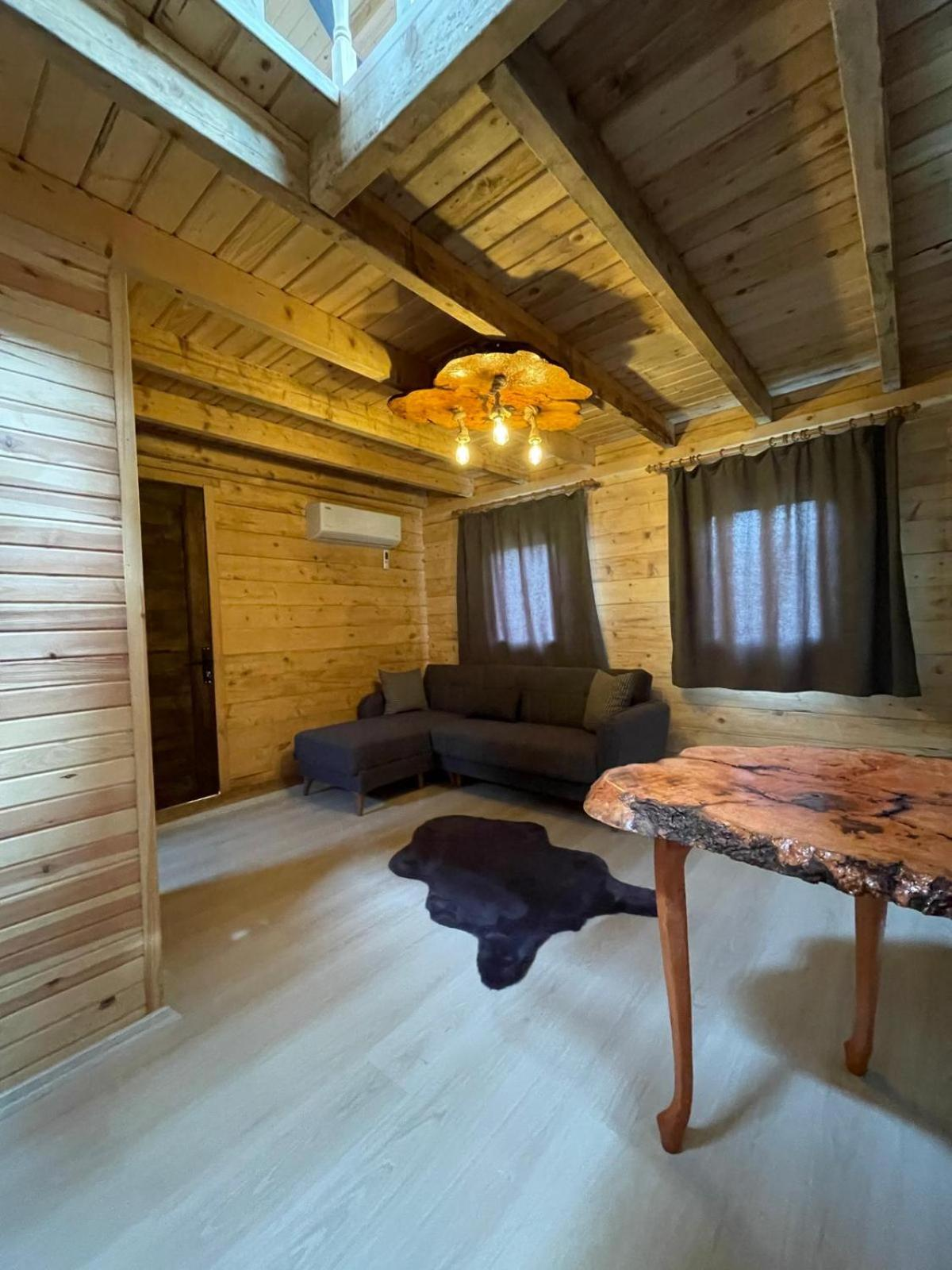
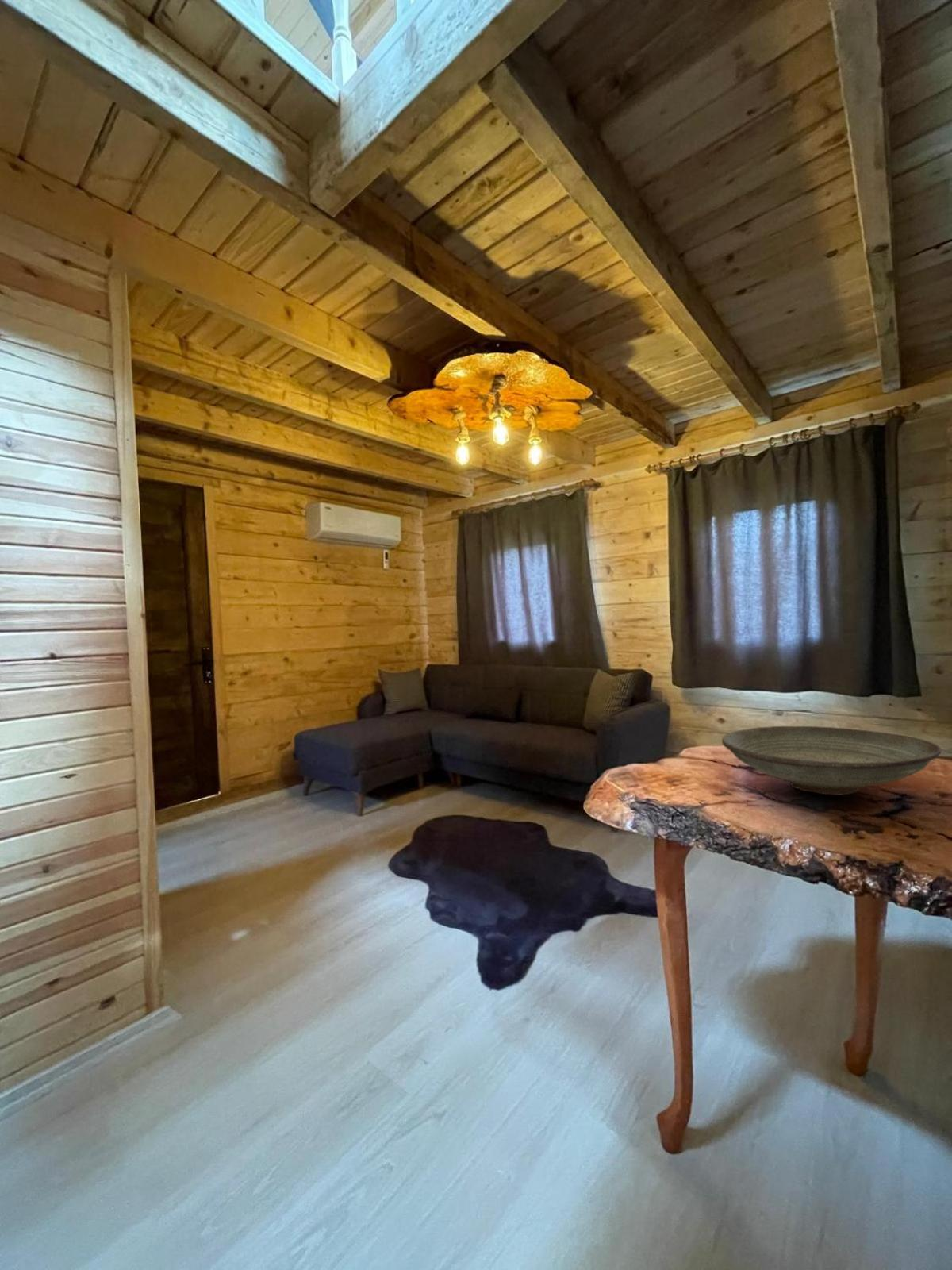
+ decorative bowl [721,725,942,796]
